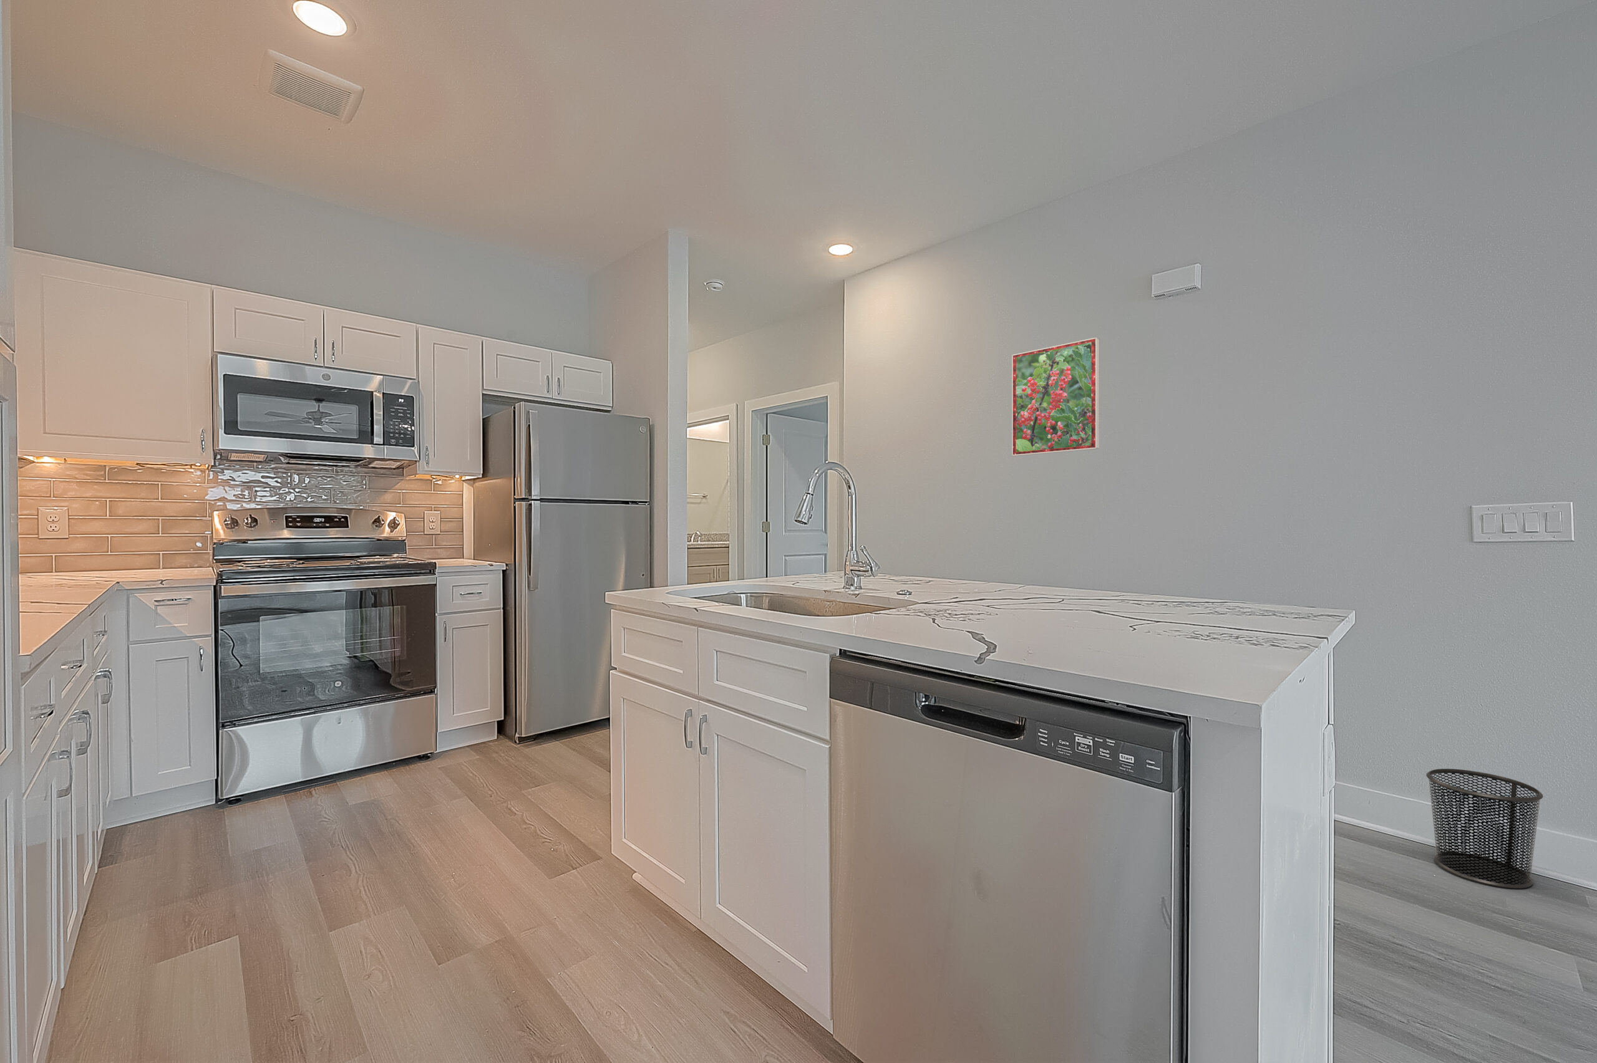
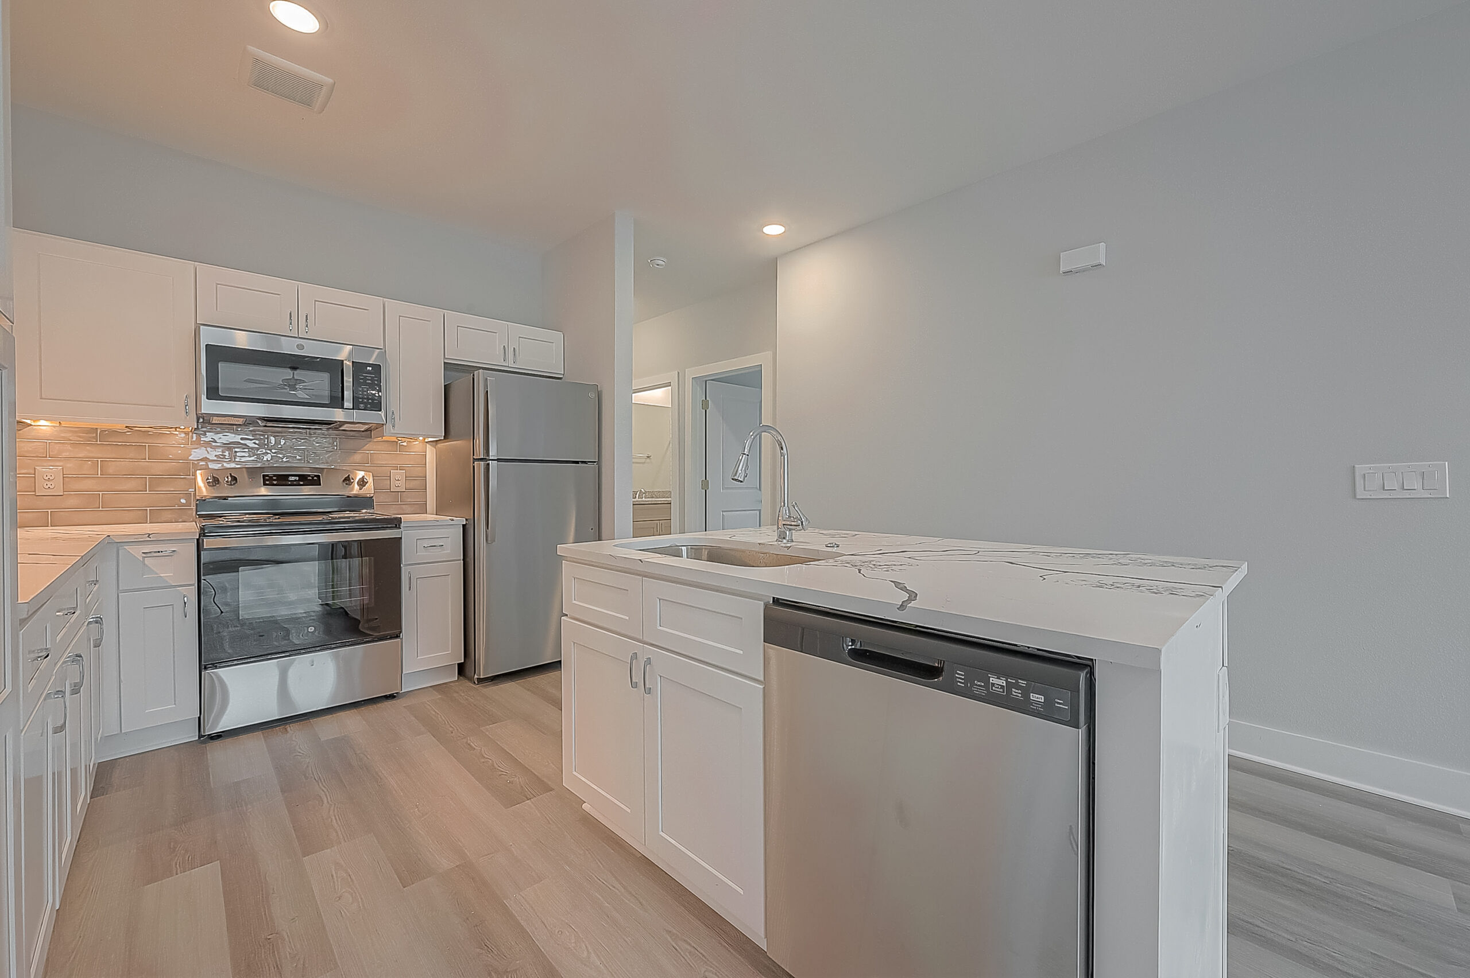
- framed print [1011,337,1100,457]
- waste bin [1425,768,1544,889]
